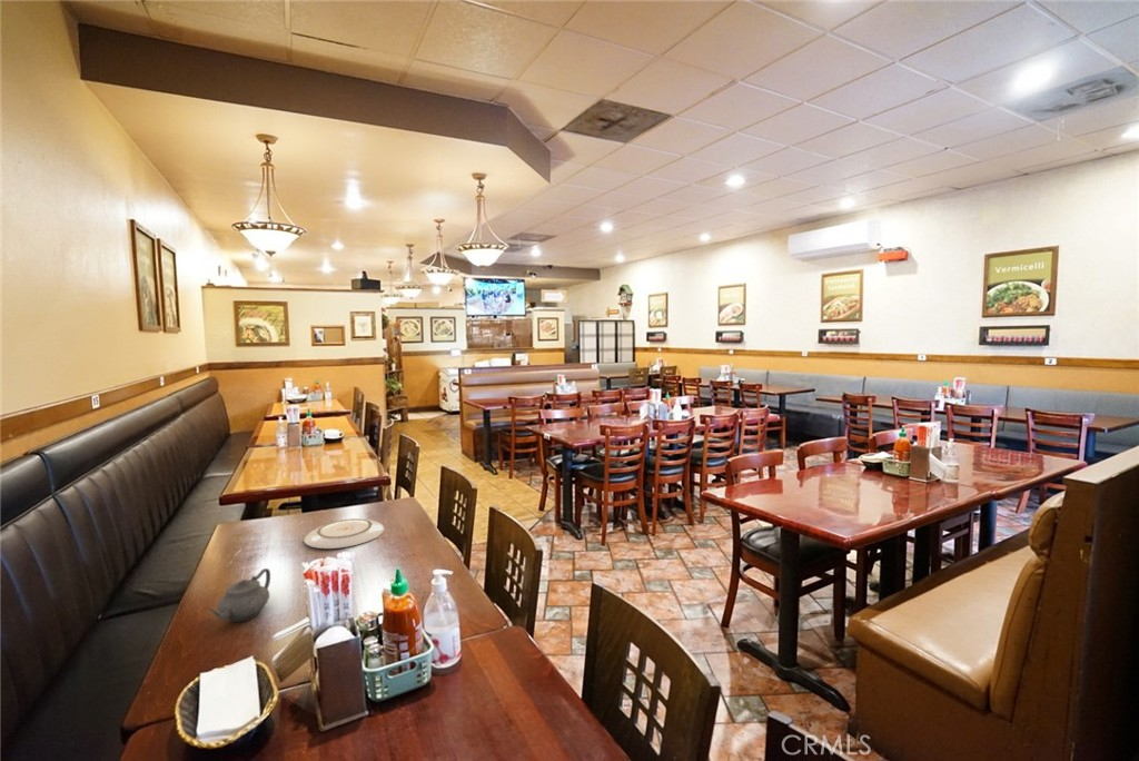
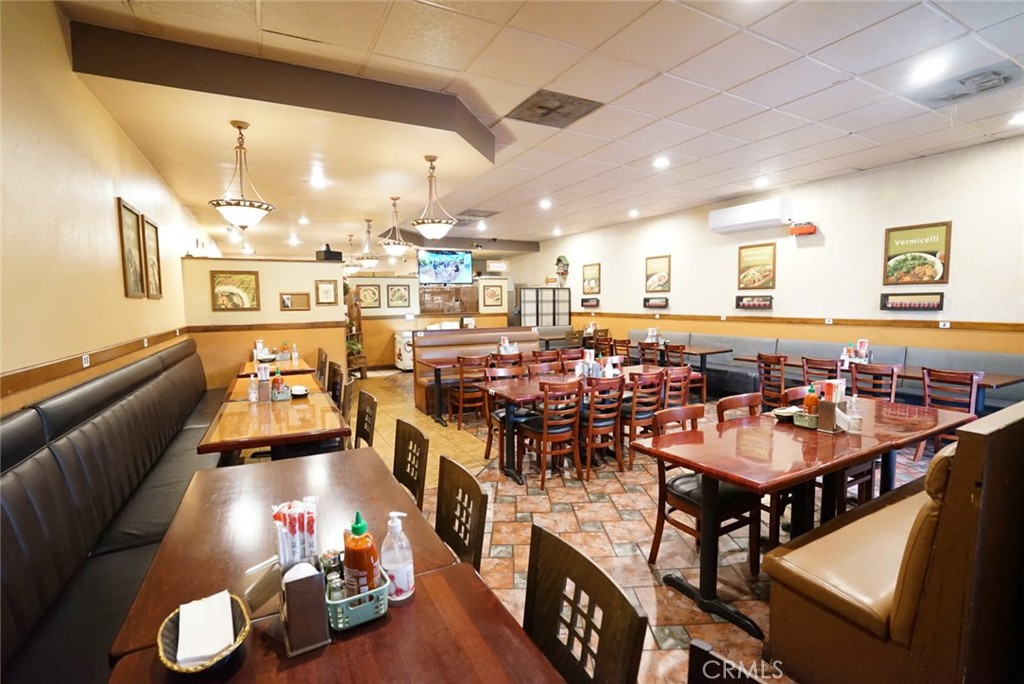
- plate [303,517,386,550]
- teapot [208,567,271,623]
